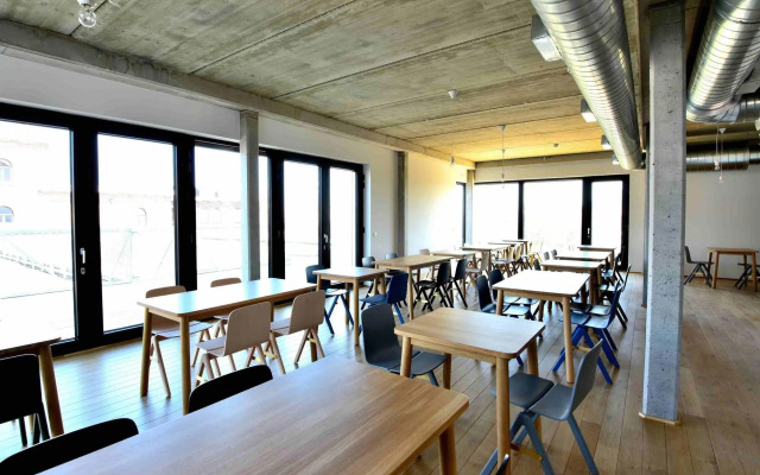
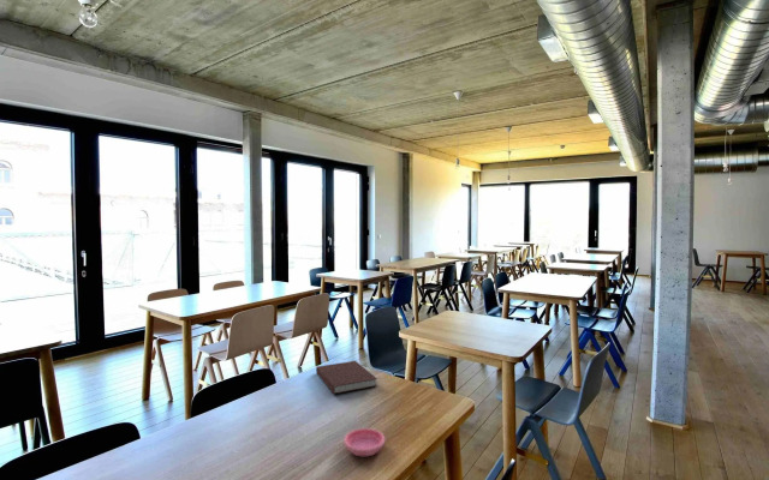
+ saucer [342,427,386,457]
+ notebook [315,360,378,395]
